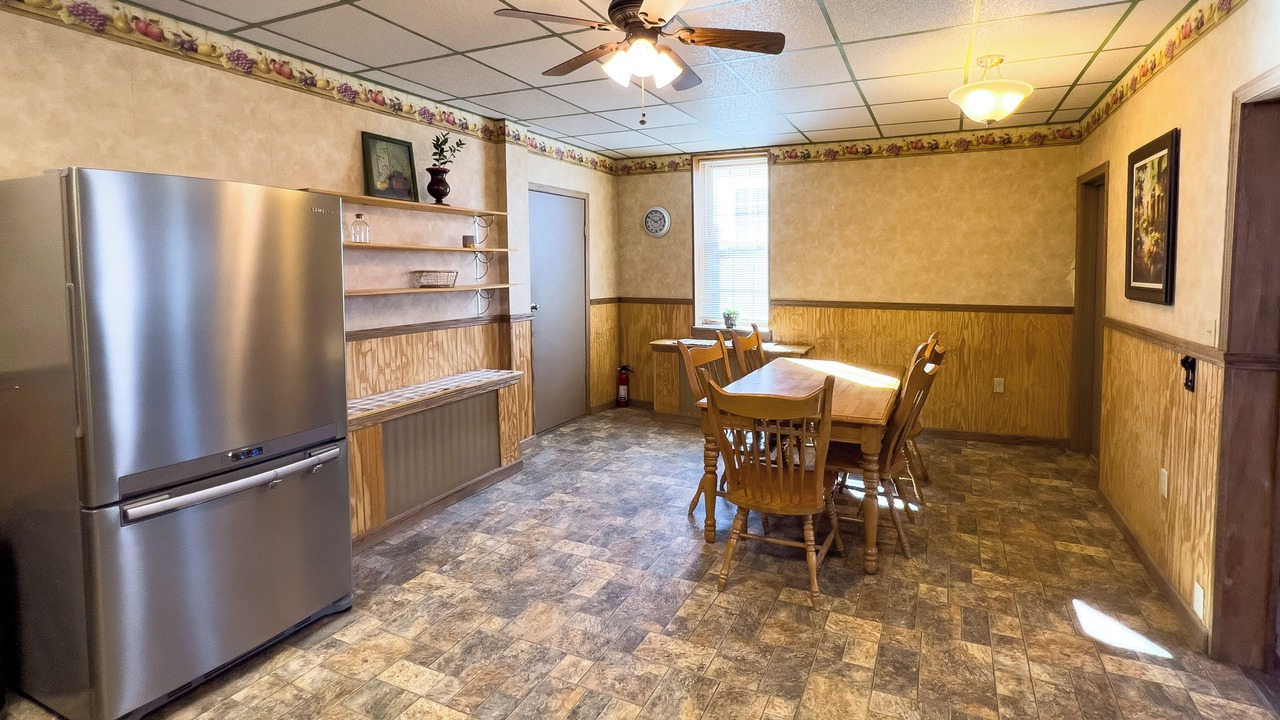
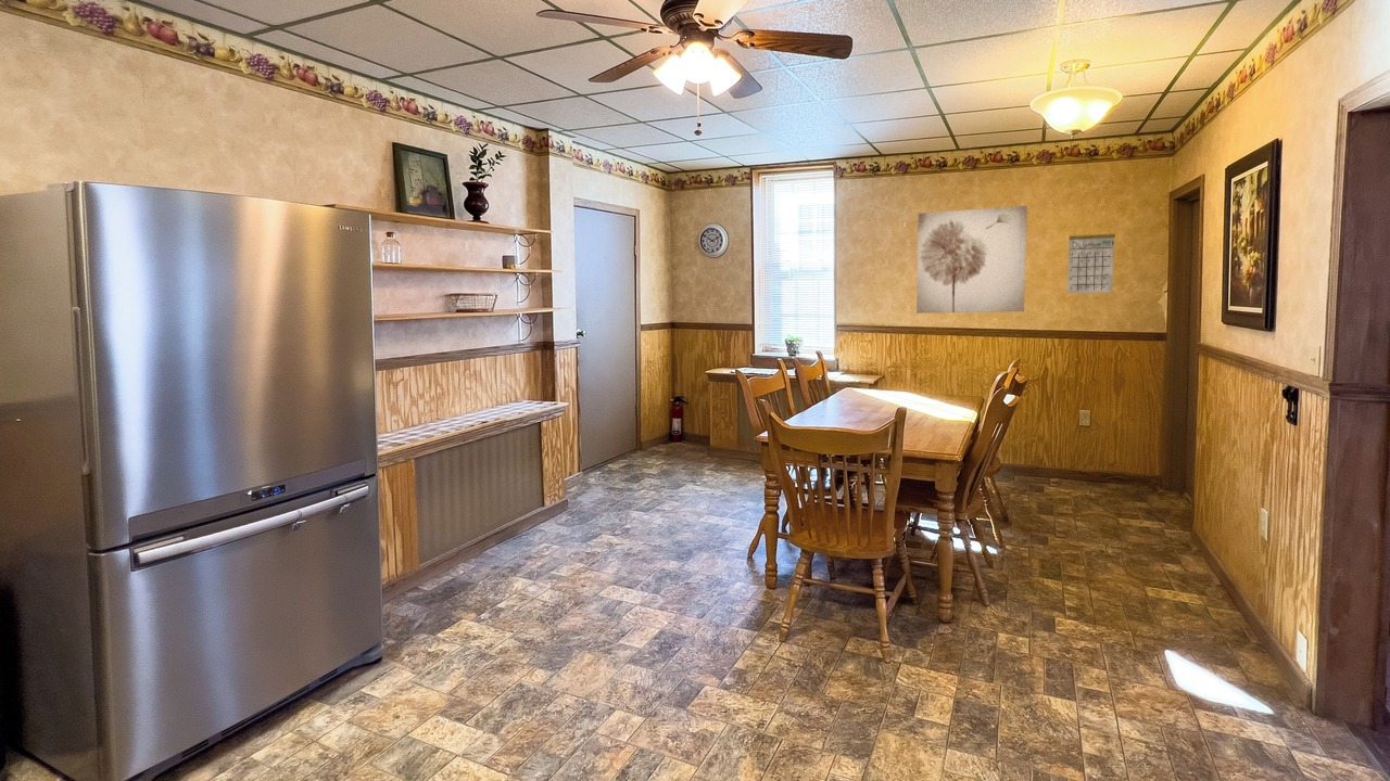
+ wall art [915,205,1028,315]
+ calendar [1066,220,1116,294]
